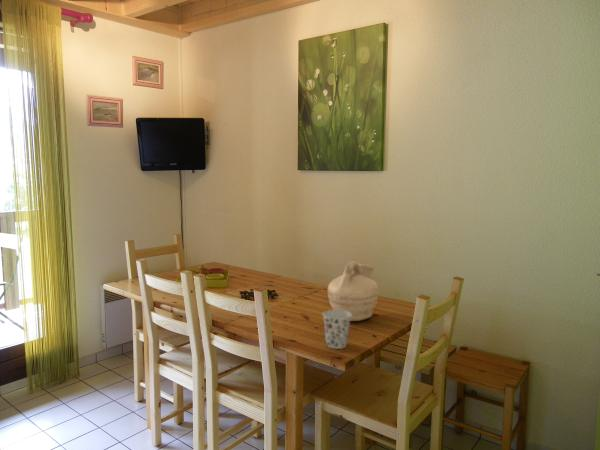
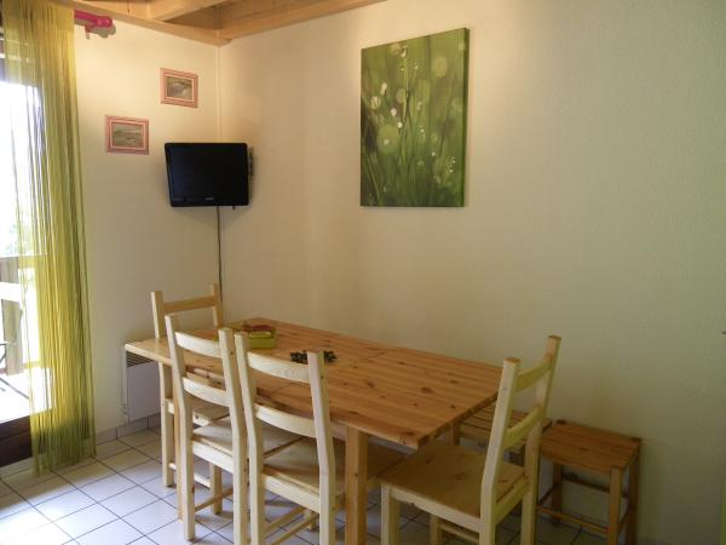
- cup [322,309,351,350]
- teapot [327,260,379,322]
